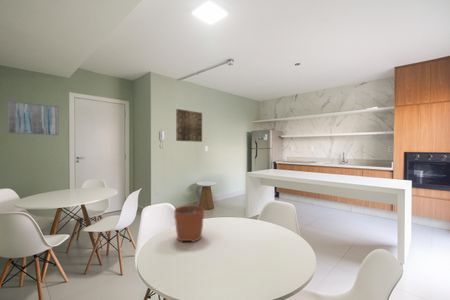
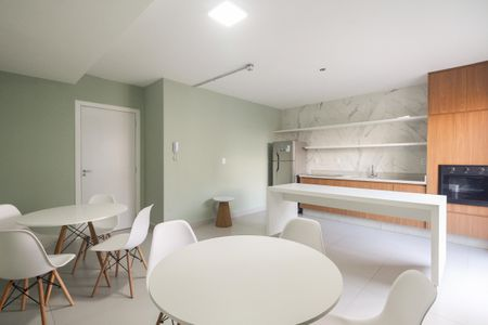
- plant pot [173,193,205,243]
- wall art [7,100,60,136]
- wall art [175,108,203,143]
